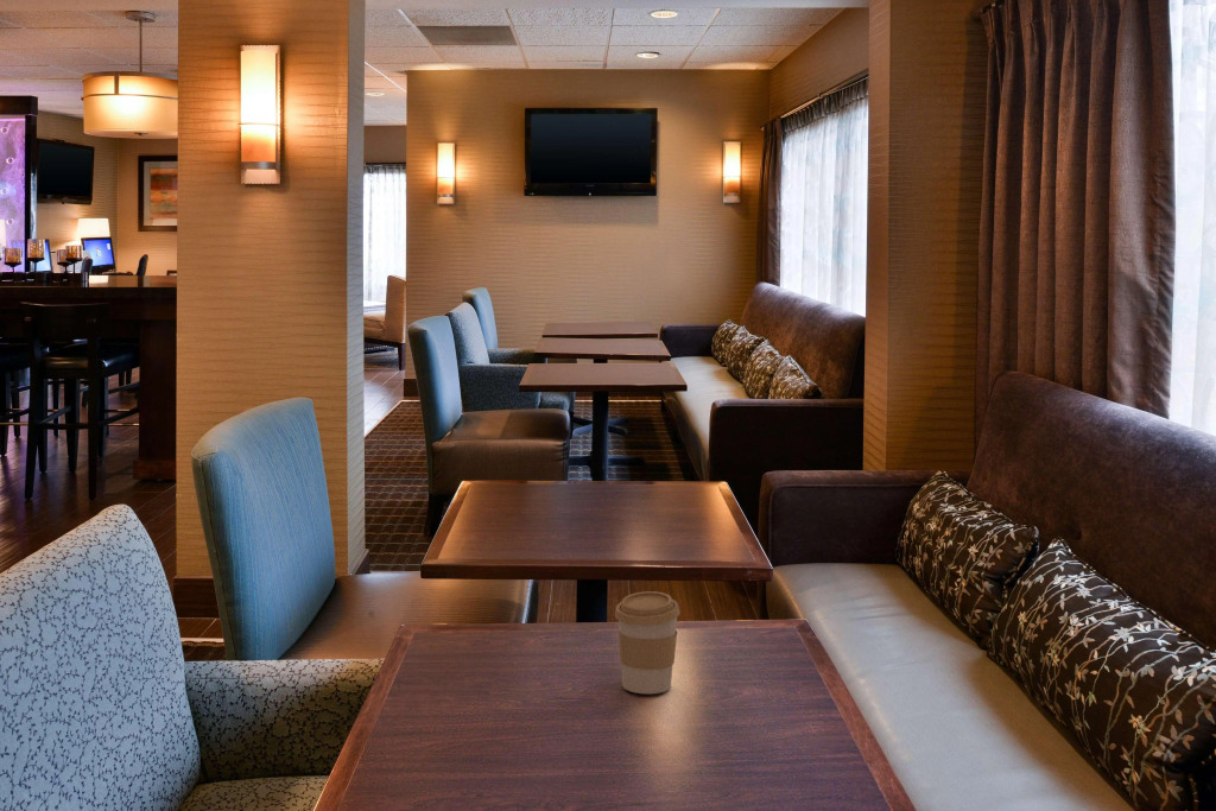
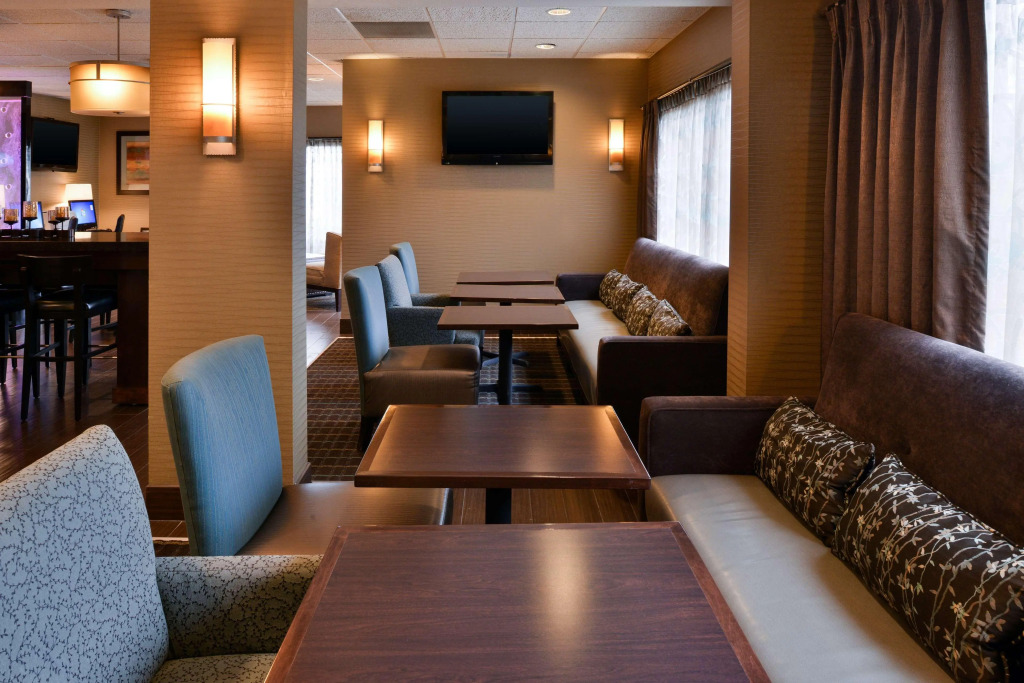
- coffee cup [614,590,682,695]
